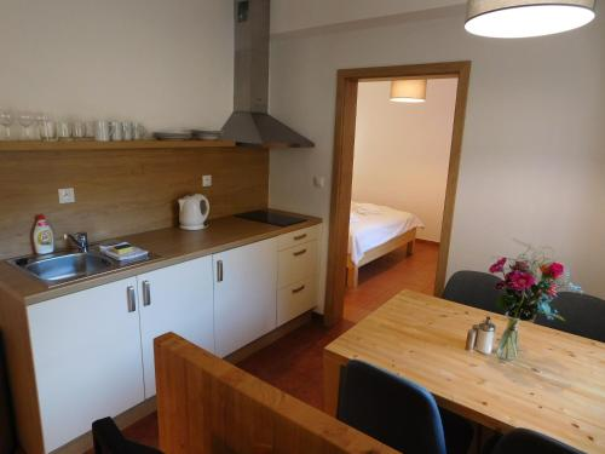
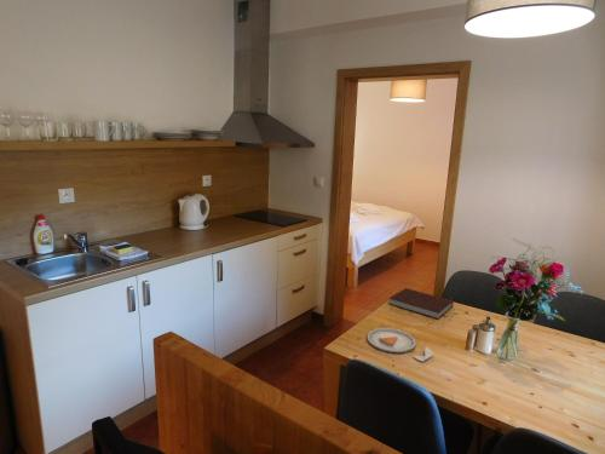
+ dinner plate [365,327,434,362]
+ notebook [388,287,455,320]
